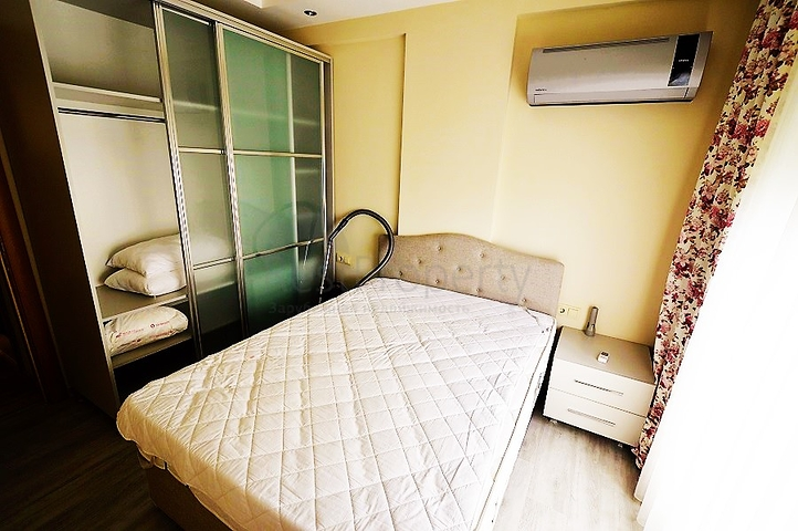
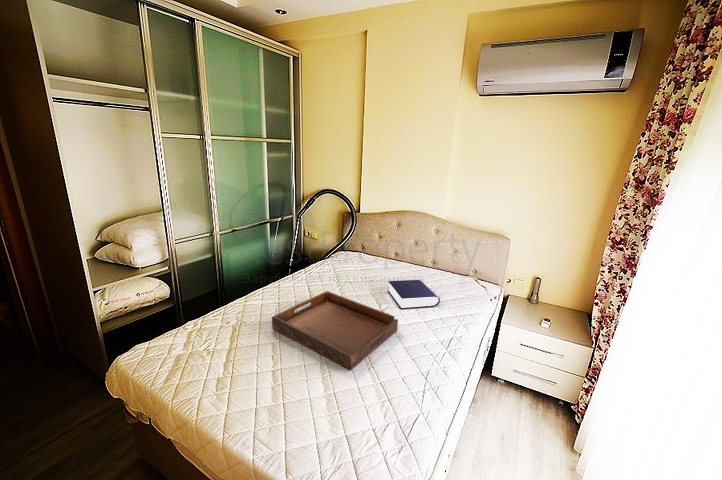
+ book [387,279,441,310]
+ serving tray [271,290,399,371]
